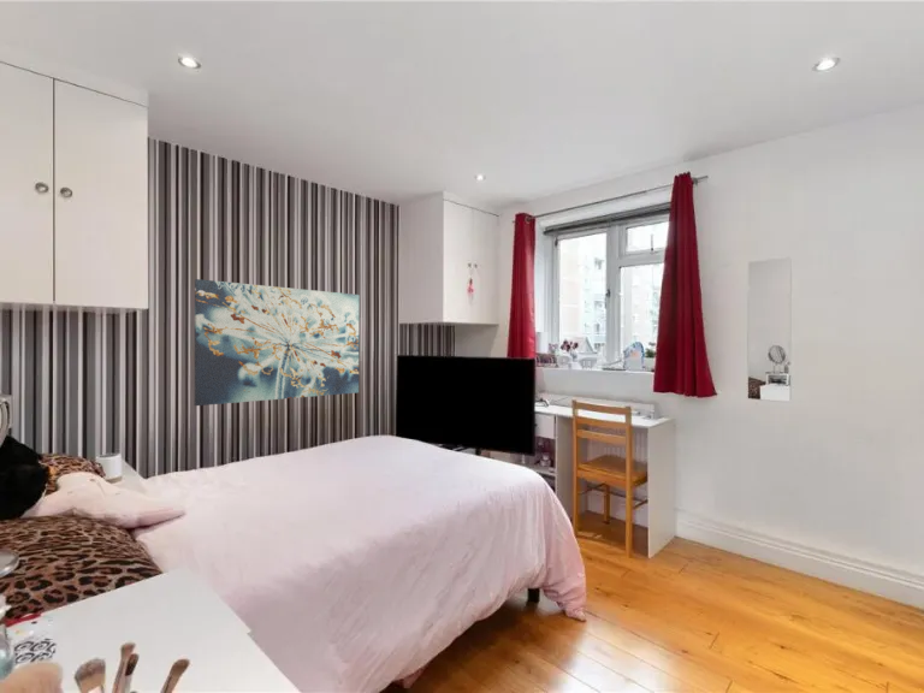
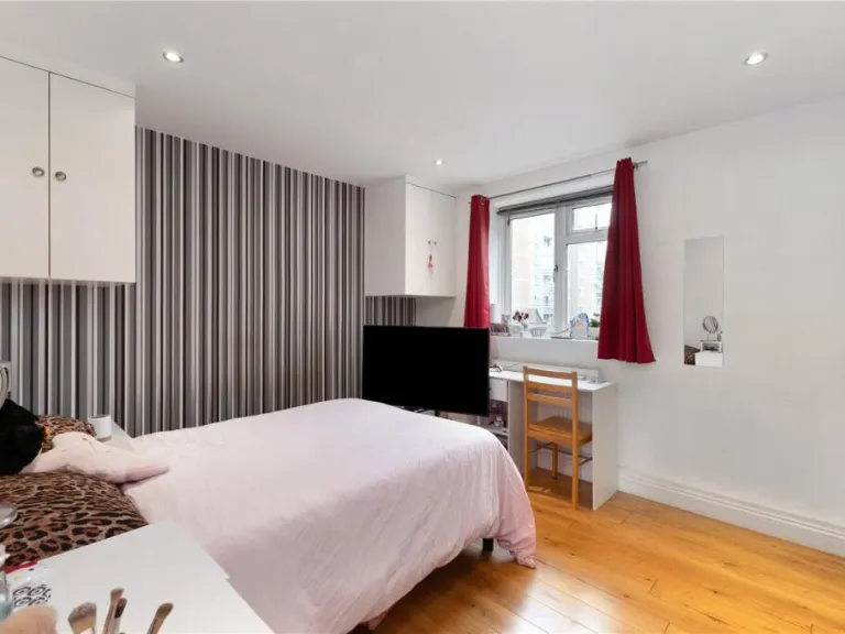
- wall art [192,278,361,407]
